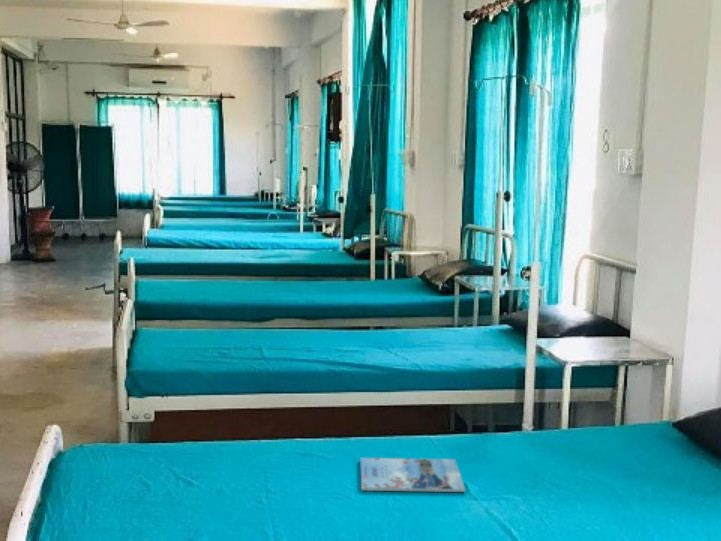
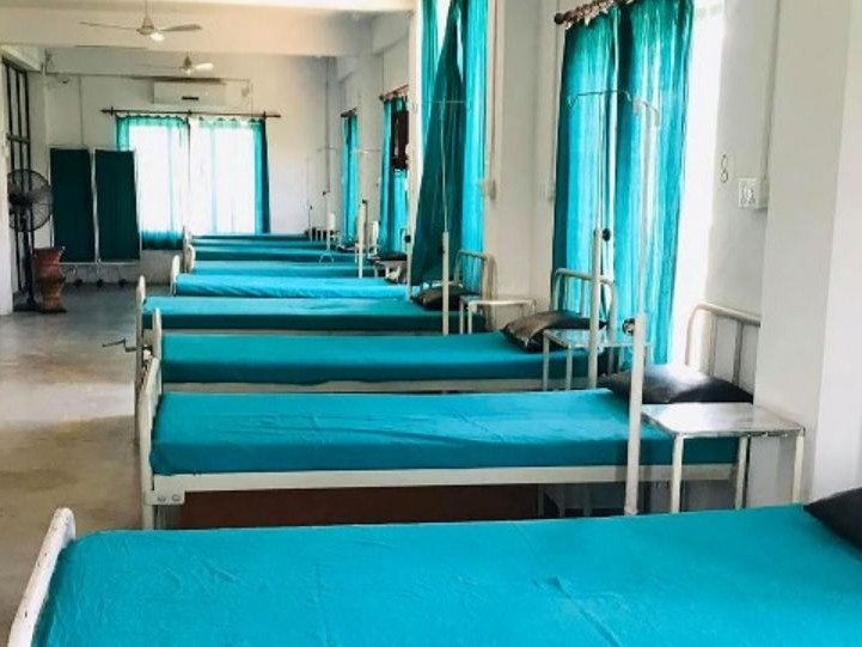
- magazine [360,457,466,493]
